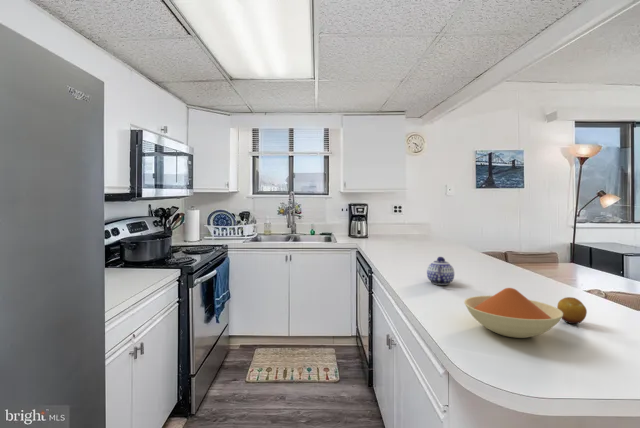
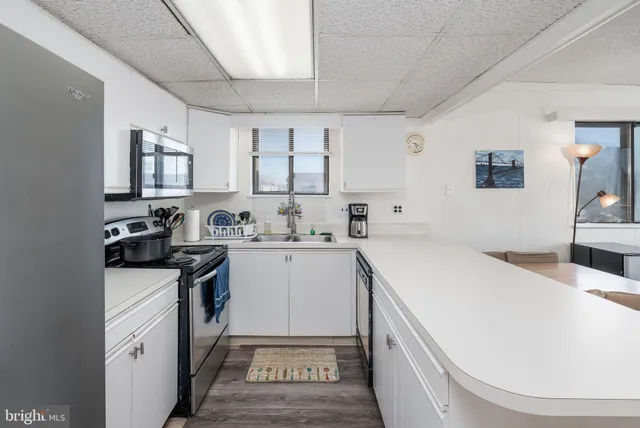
- teapot [426,256,455,286]
- fruit [556,296,588,325]
- bowl [463,287,563,339]
